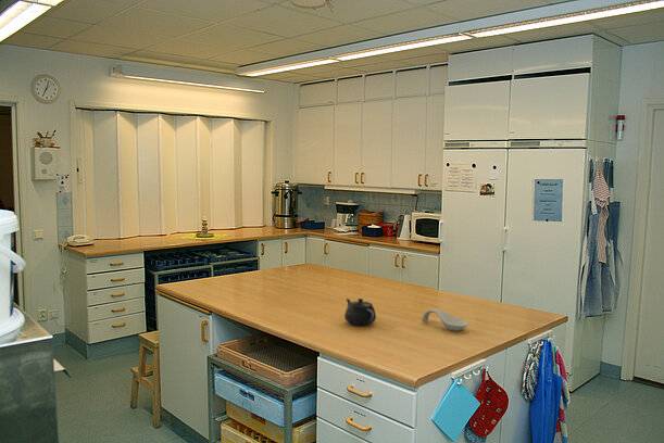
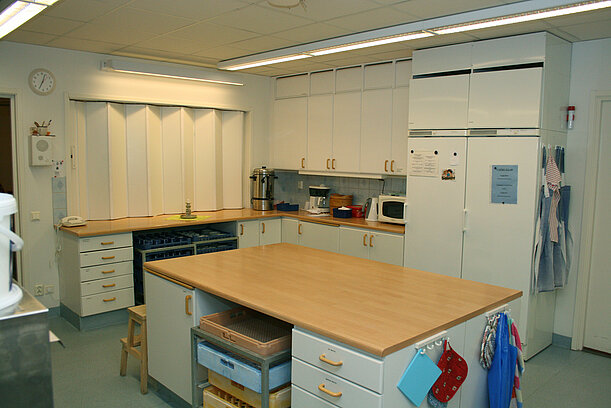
- teapot [343,298,377,327]
- spoon rest [421,308,468,332]
